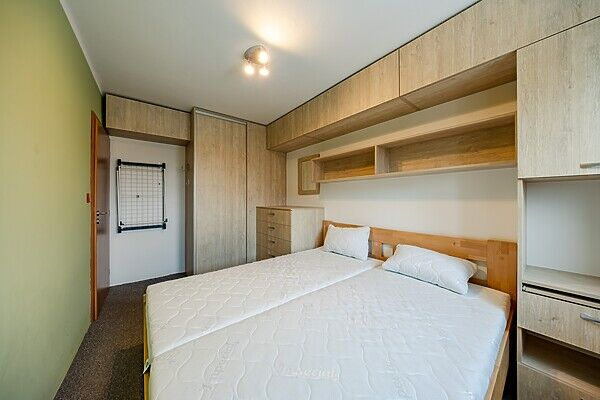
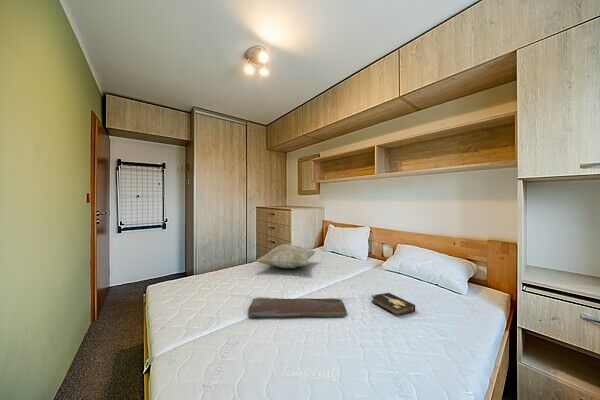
+ hardback book [371,292,416,317]
+ serving tray [247,297,348,320]
+ decorative pillow [255,243,317,269]
